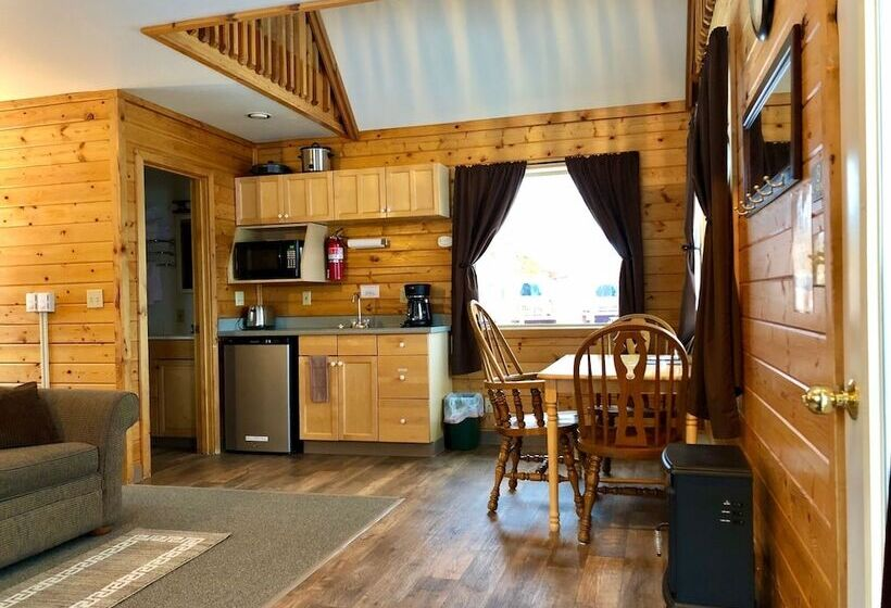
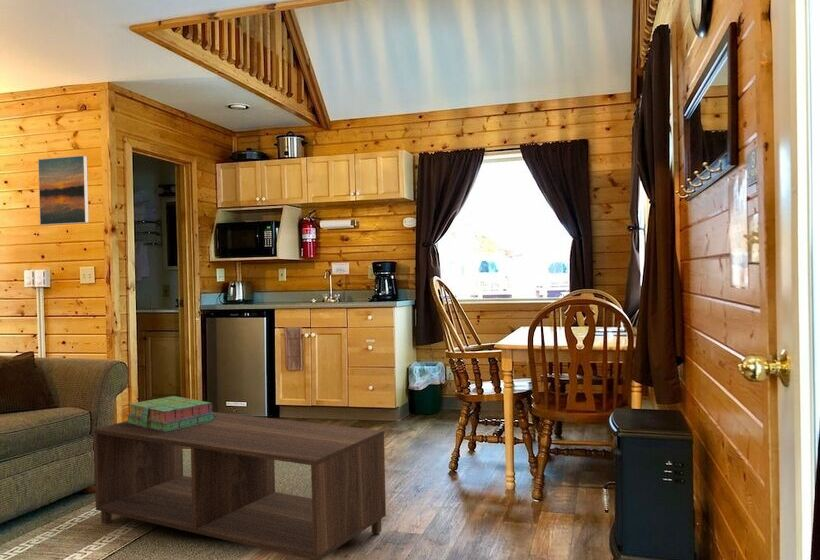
+ stack of books [125,395,215,432]
+ coffee table [93,411,387,560]
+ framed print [37,155,90,226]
